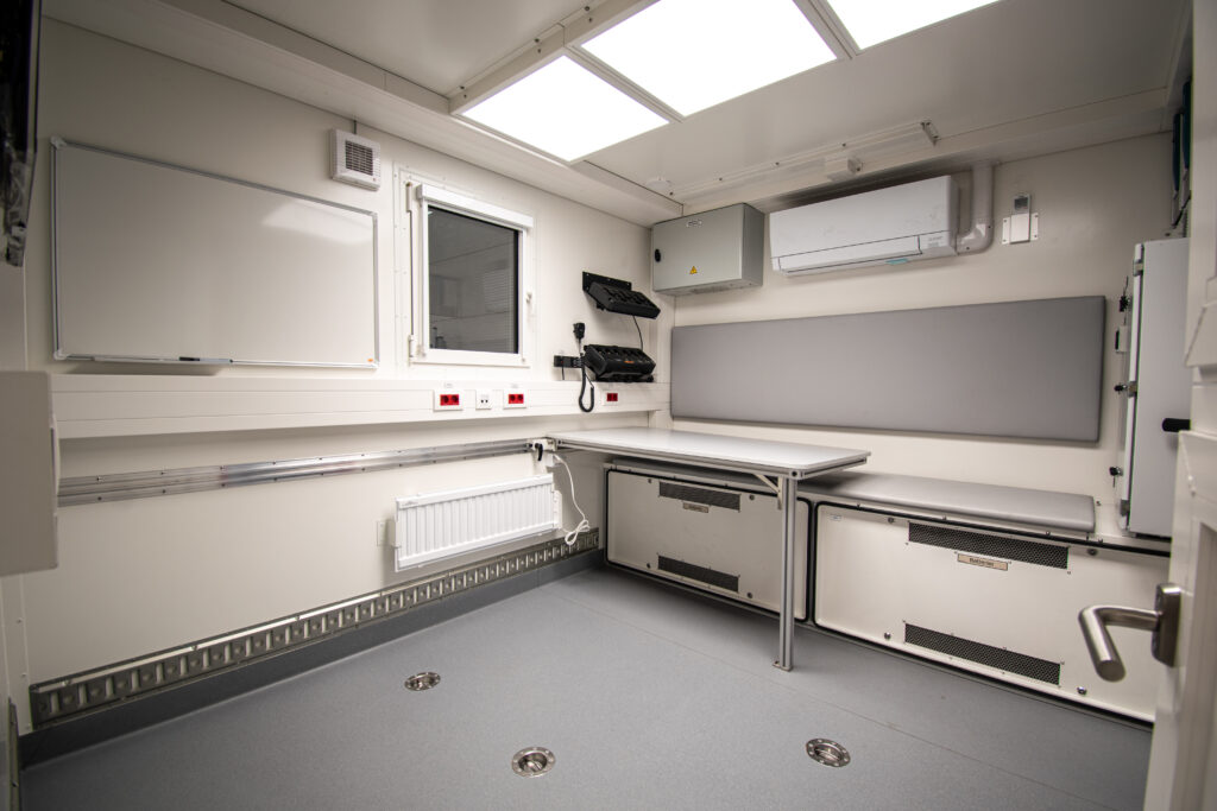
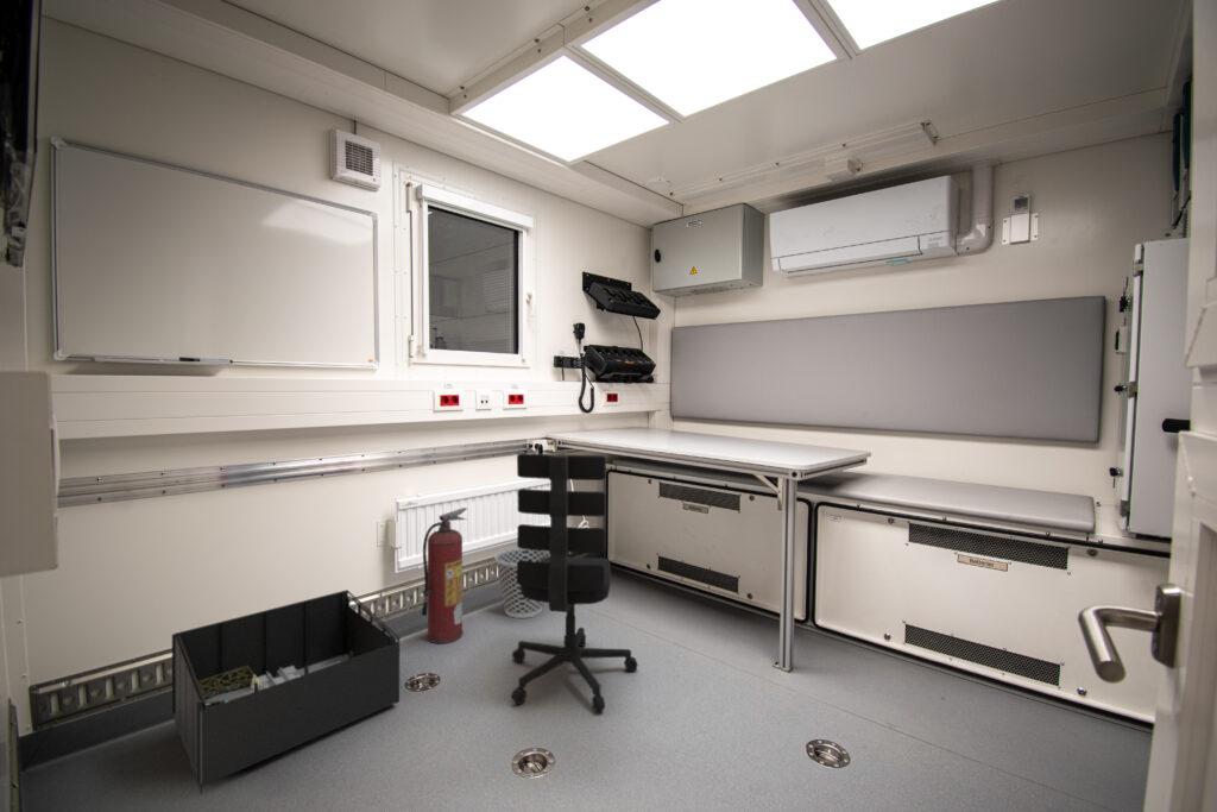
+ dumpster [171,588,401,795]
+ wastebasket [493,546,550,619]
+ fire extinguisher [421,506,468,644]
+ office chair [510,452,639,713]
